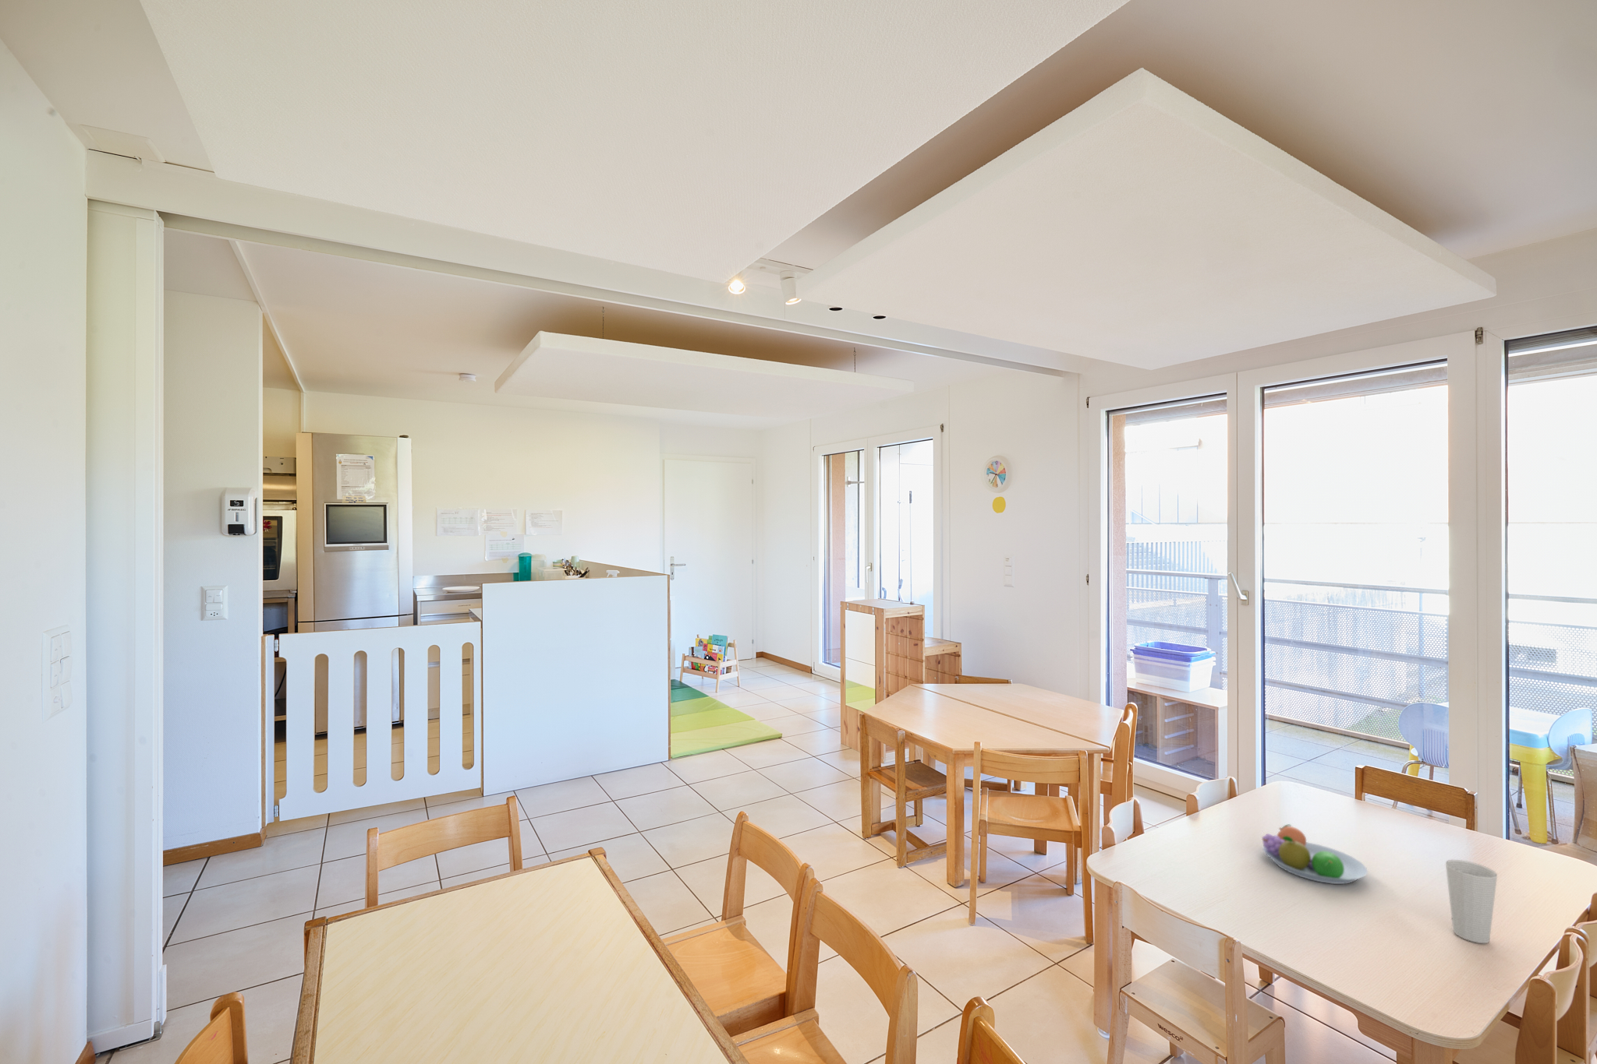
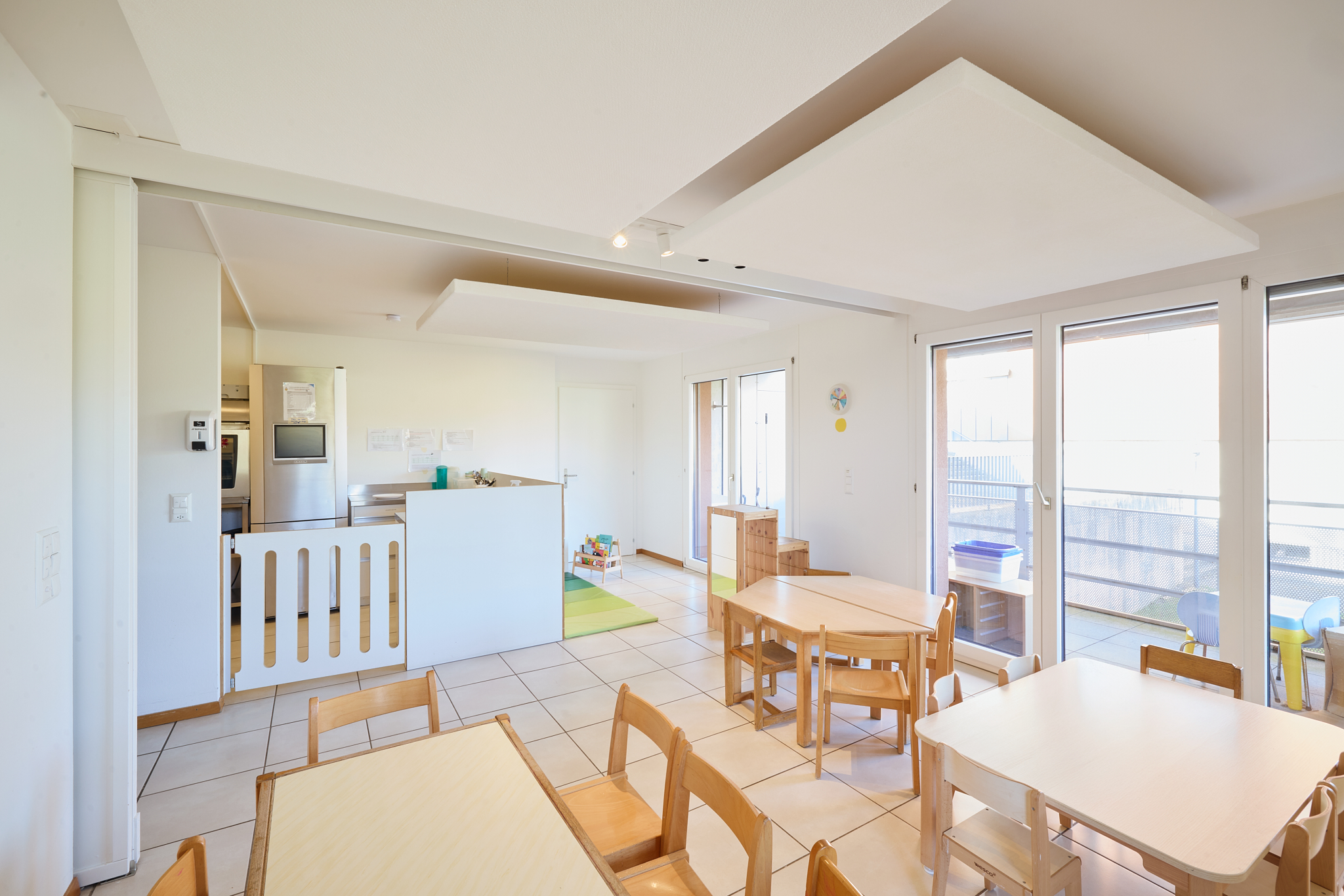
- cup [1445,859,1498,944]
- fruit bowl [1261,824,1369,885]
